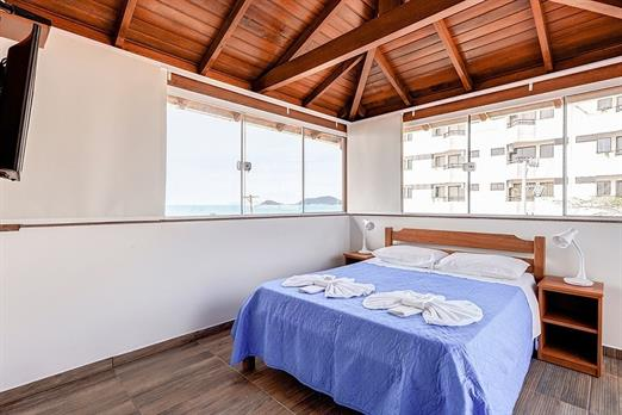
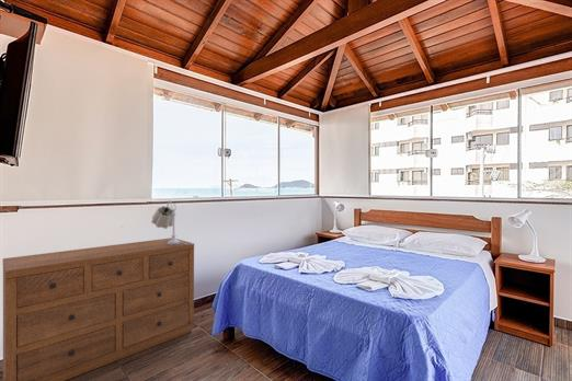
+ table lamp [150,199,195,245]
+ dresser [1,236,195,381]
